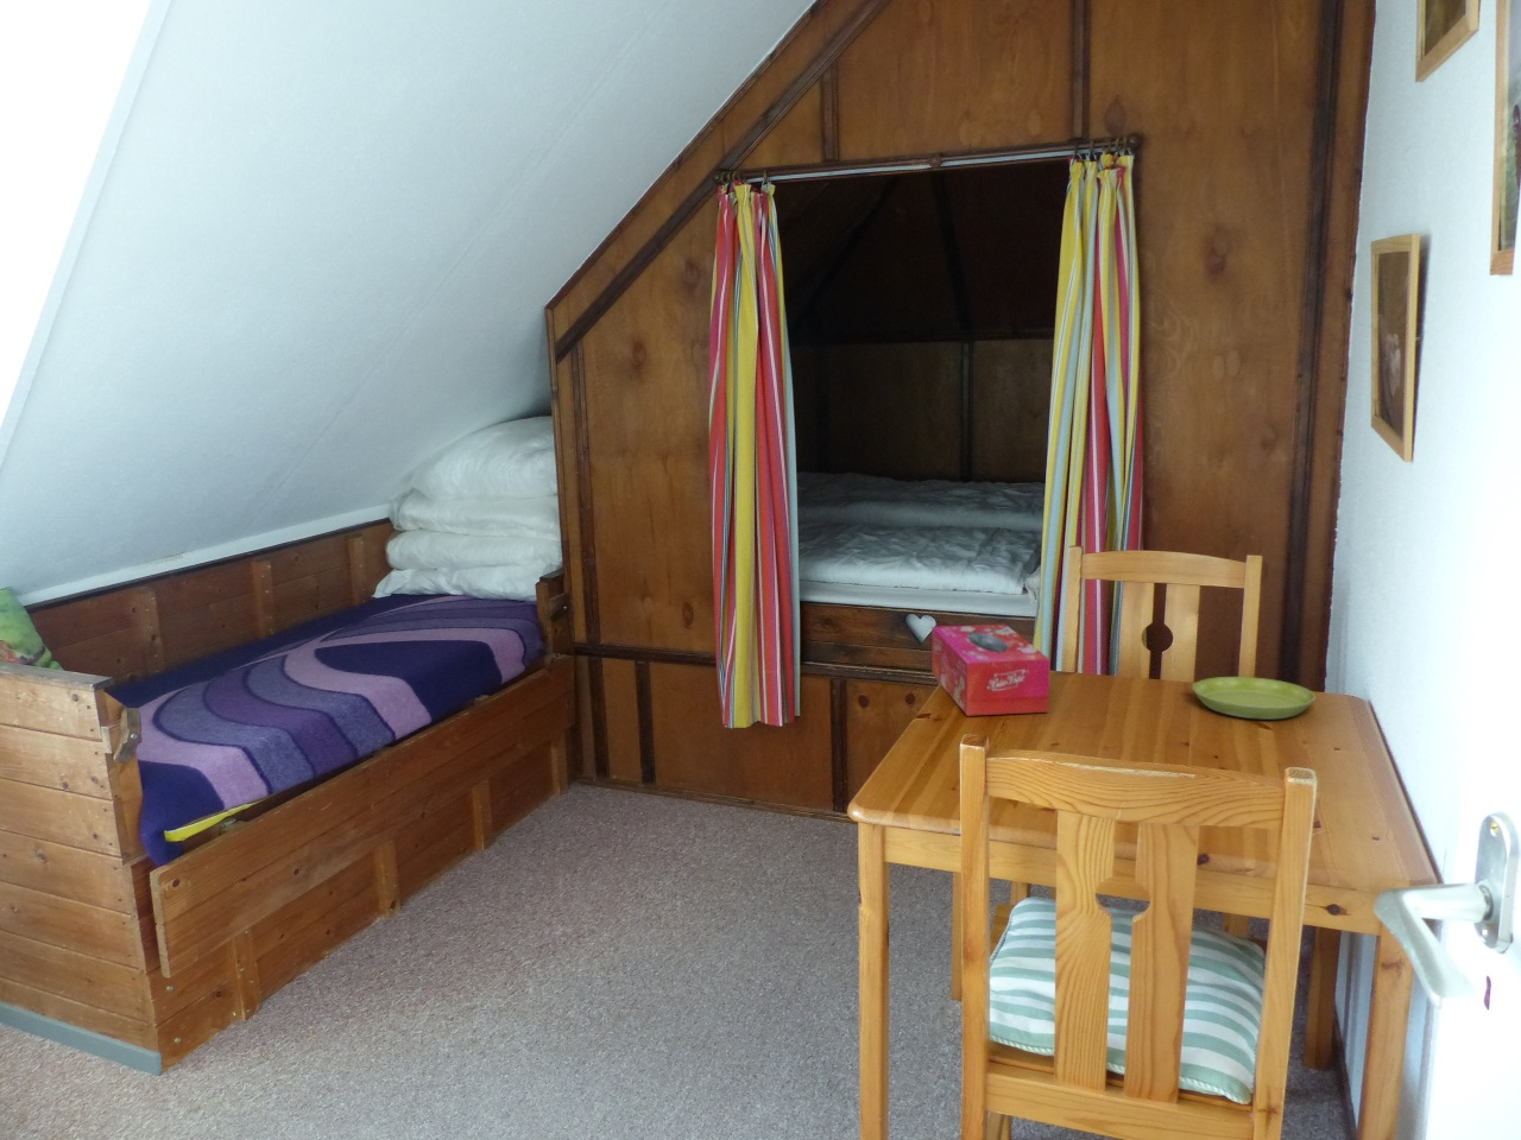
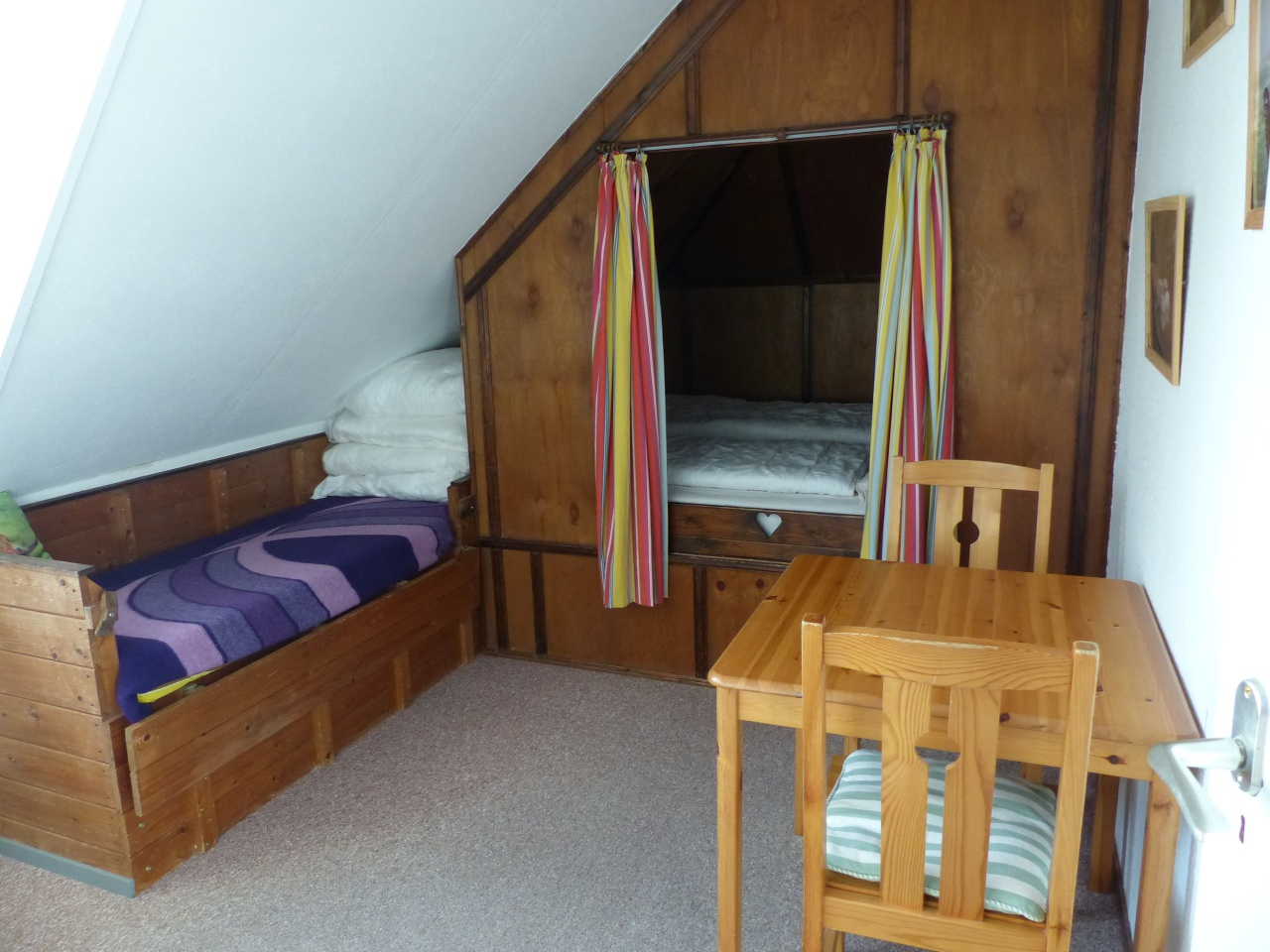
- tissue box [931,623,1052,717]
- saucer [1192,675,1316,721]
